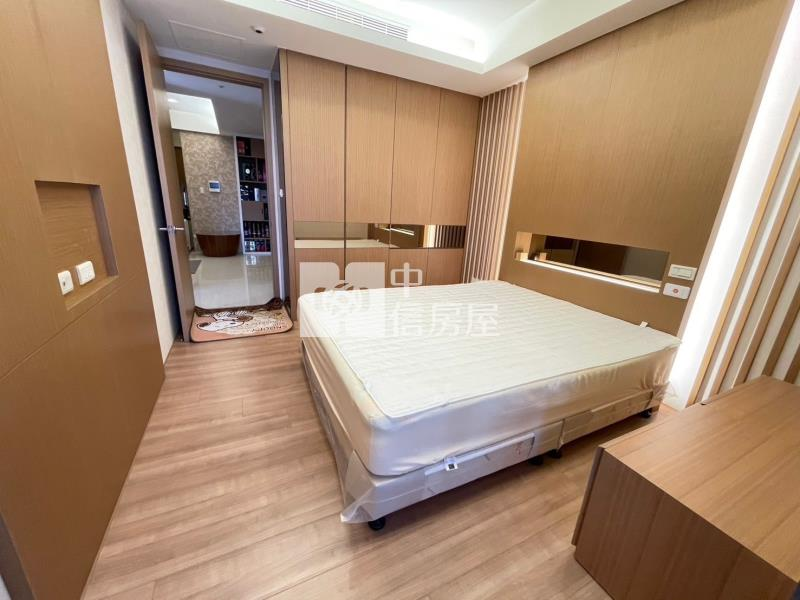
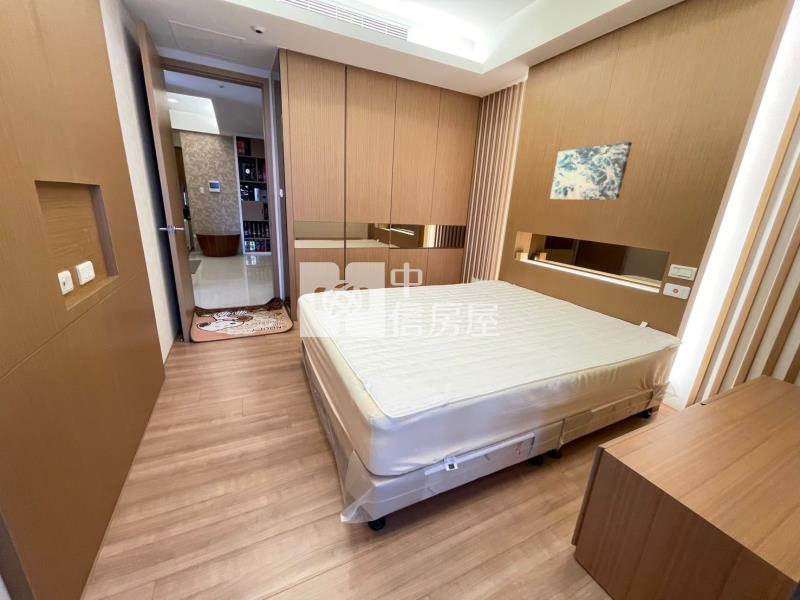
+ wall art [549,141,633,201]
